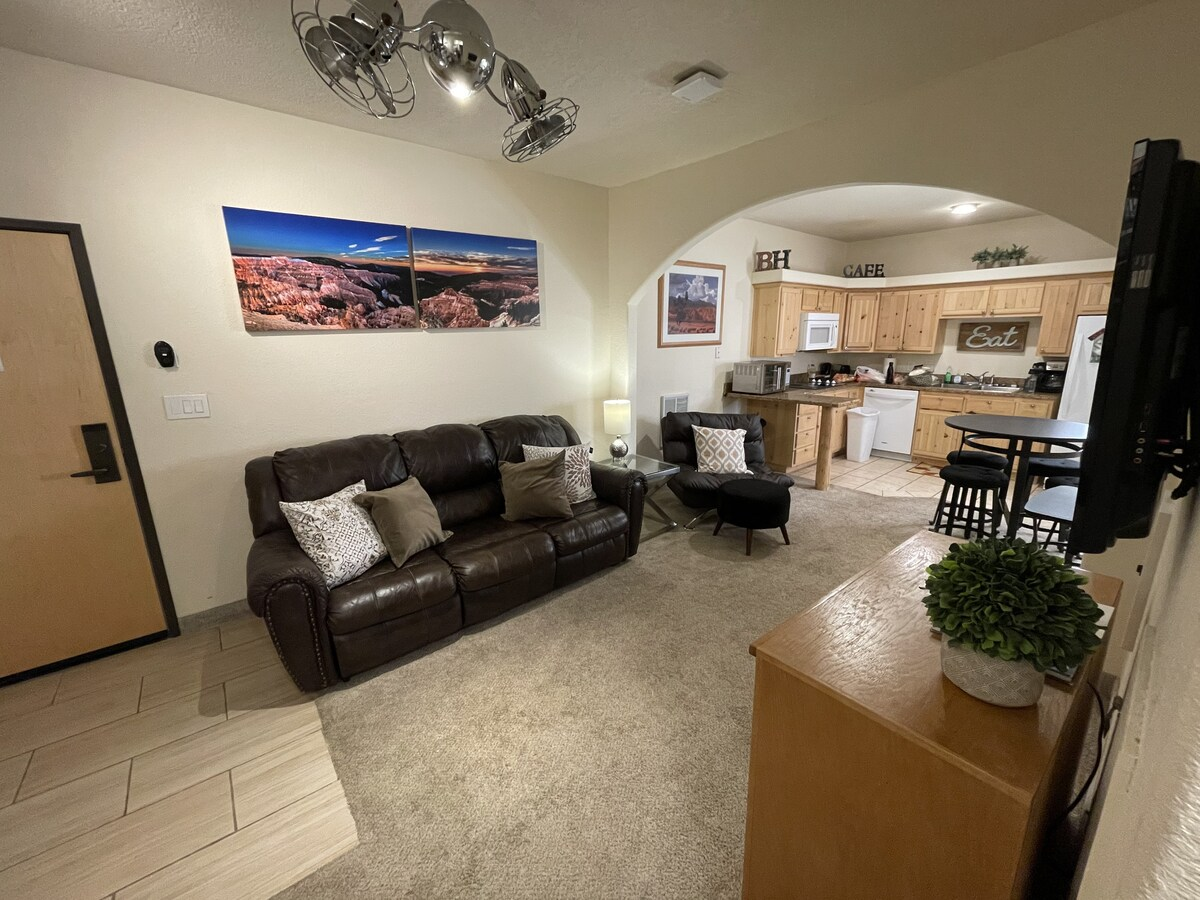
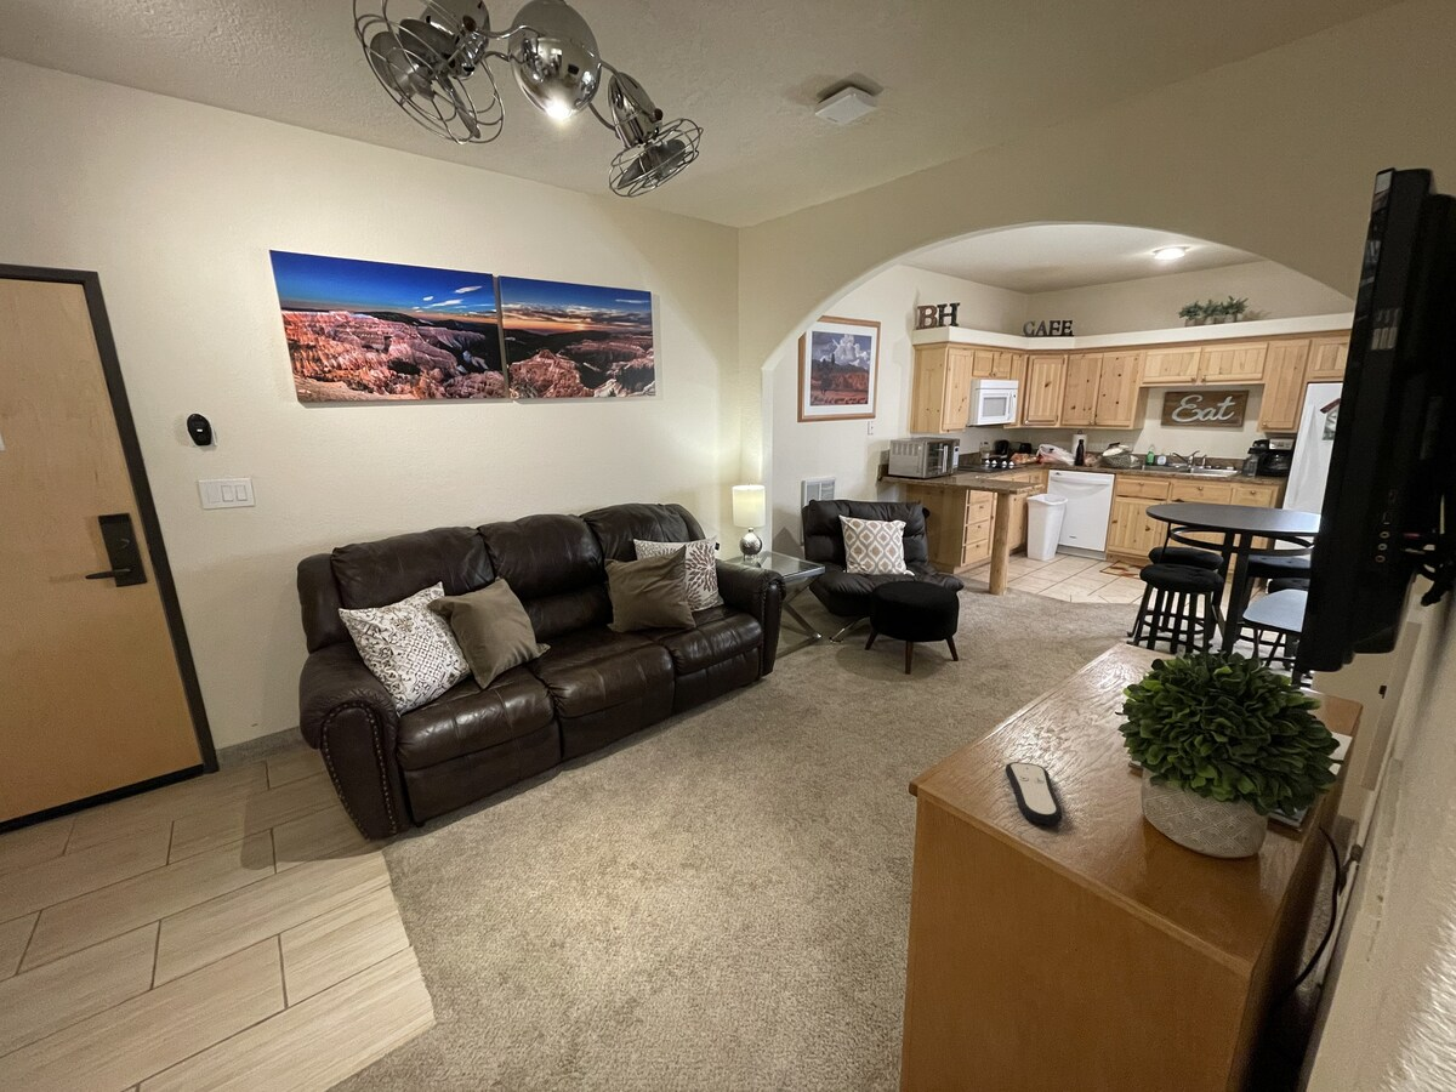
+ remote control [1005,761,1063,826]
